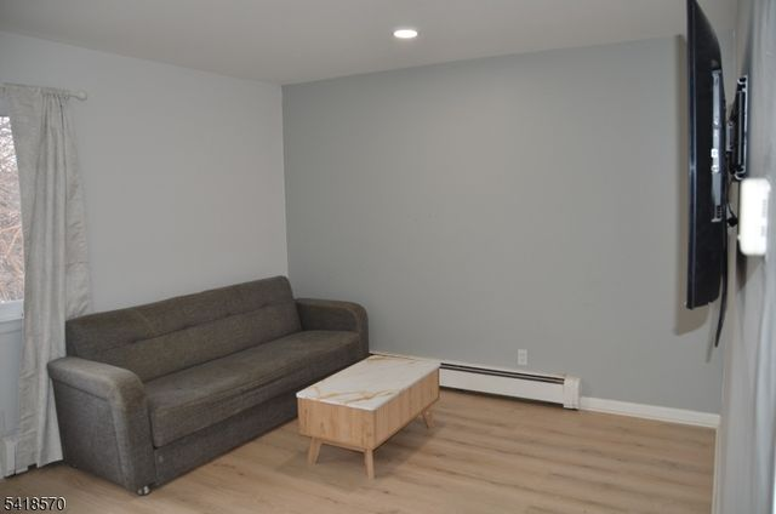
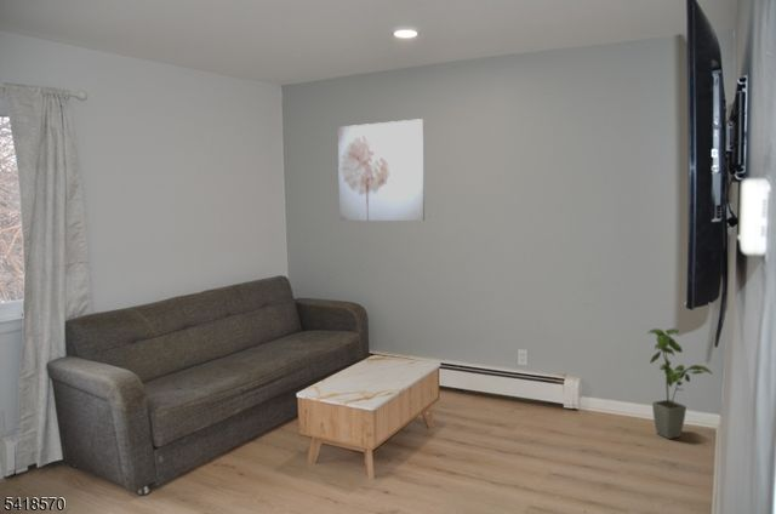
+ wall art [337,118,426,222]
+ house plant [646,327,714,440]
